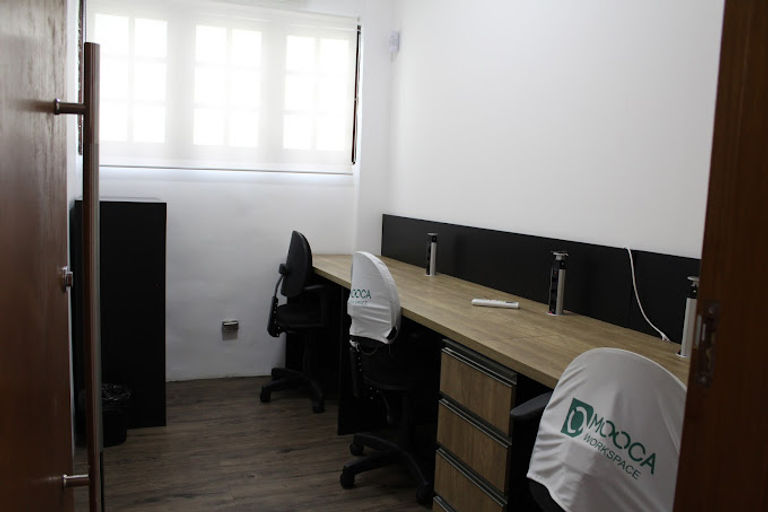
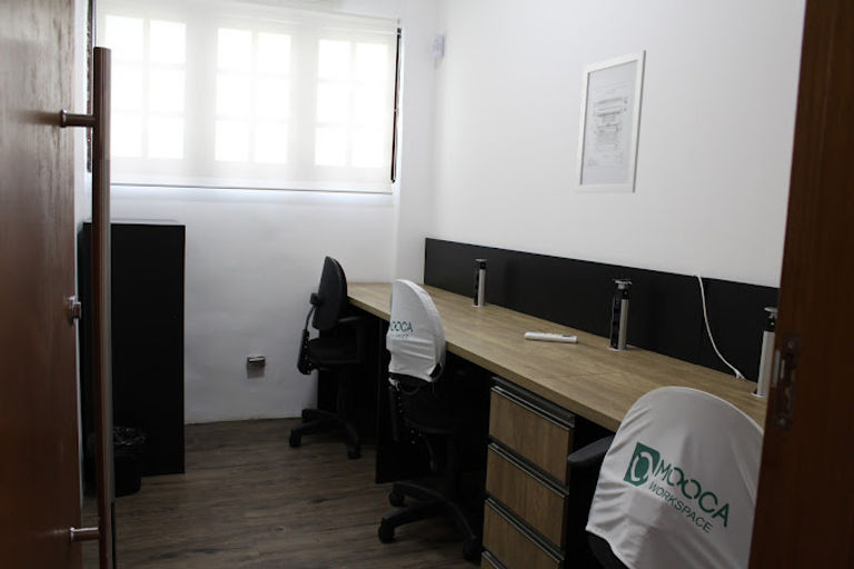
+ wall art [574,49,647,193]
